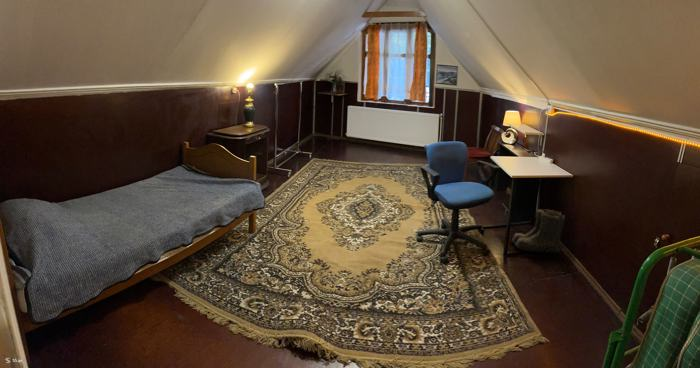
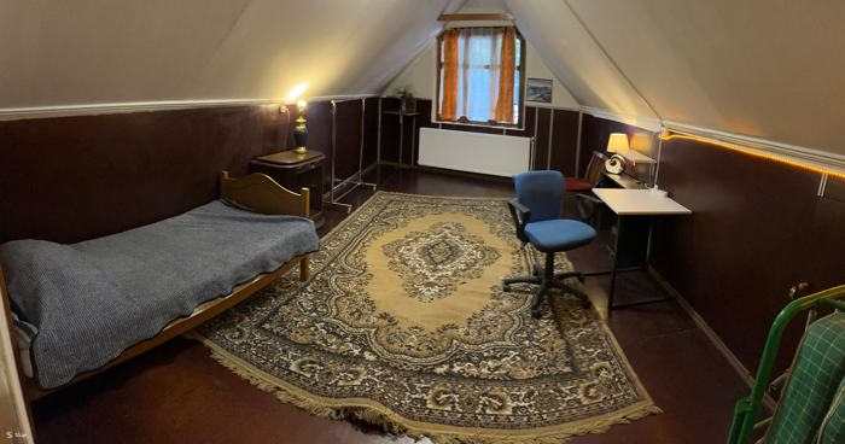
- boots [511,209,566,254]
